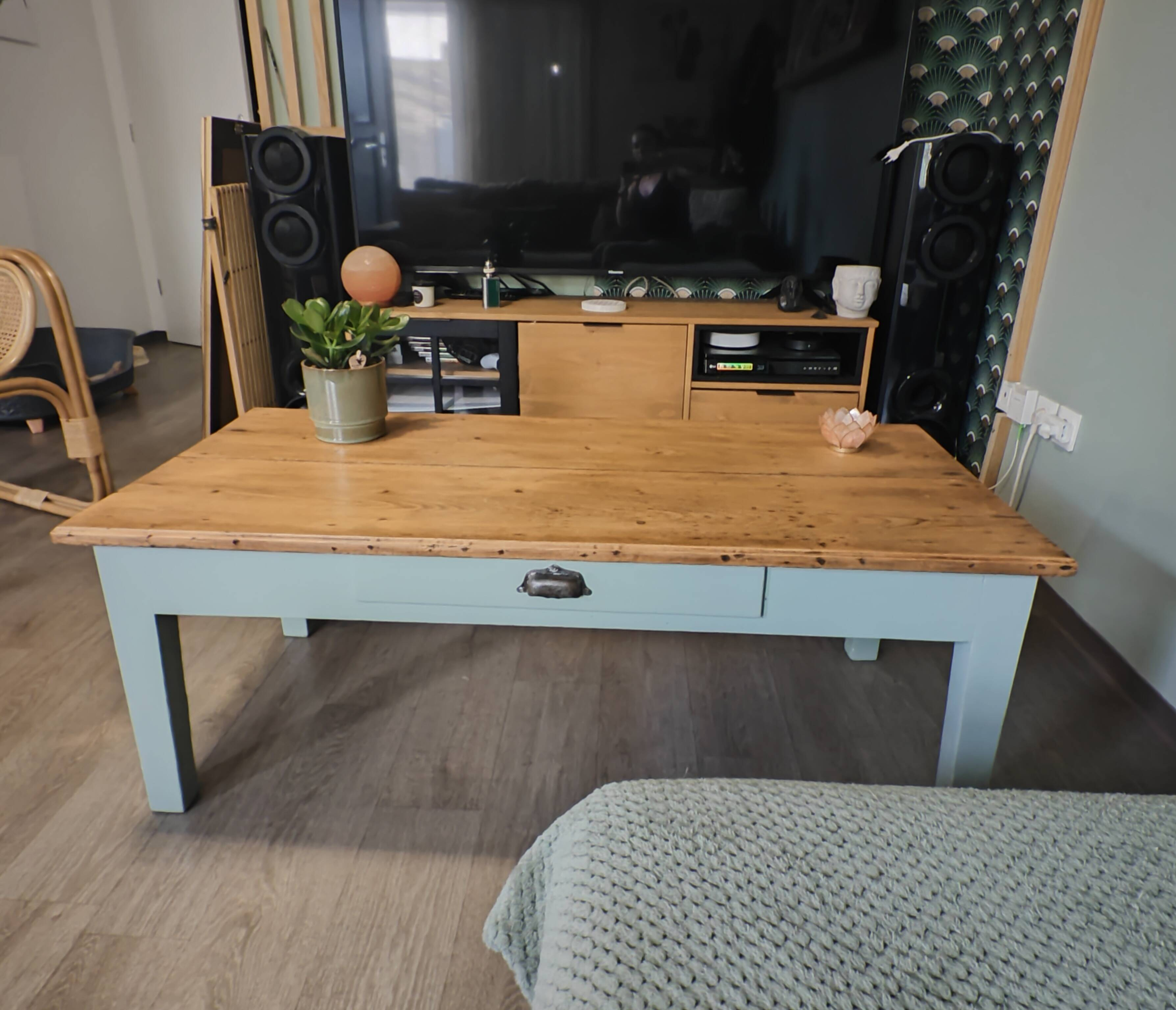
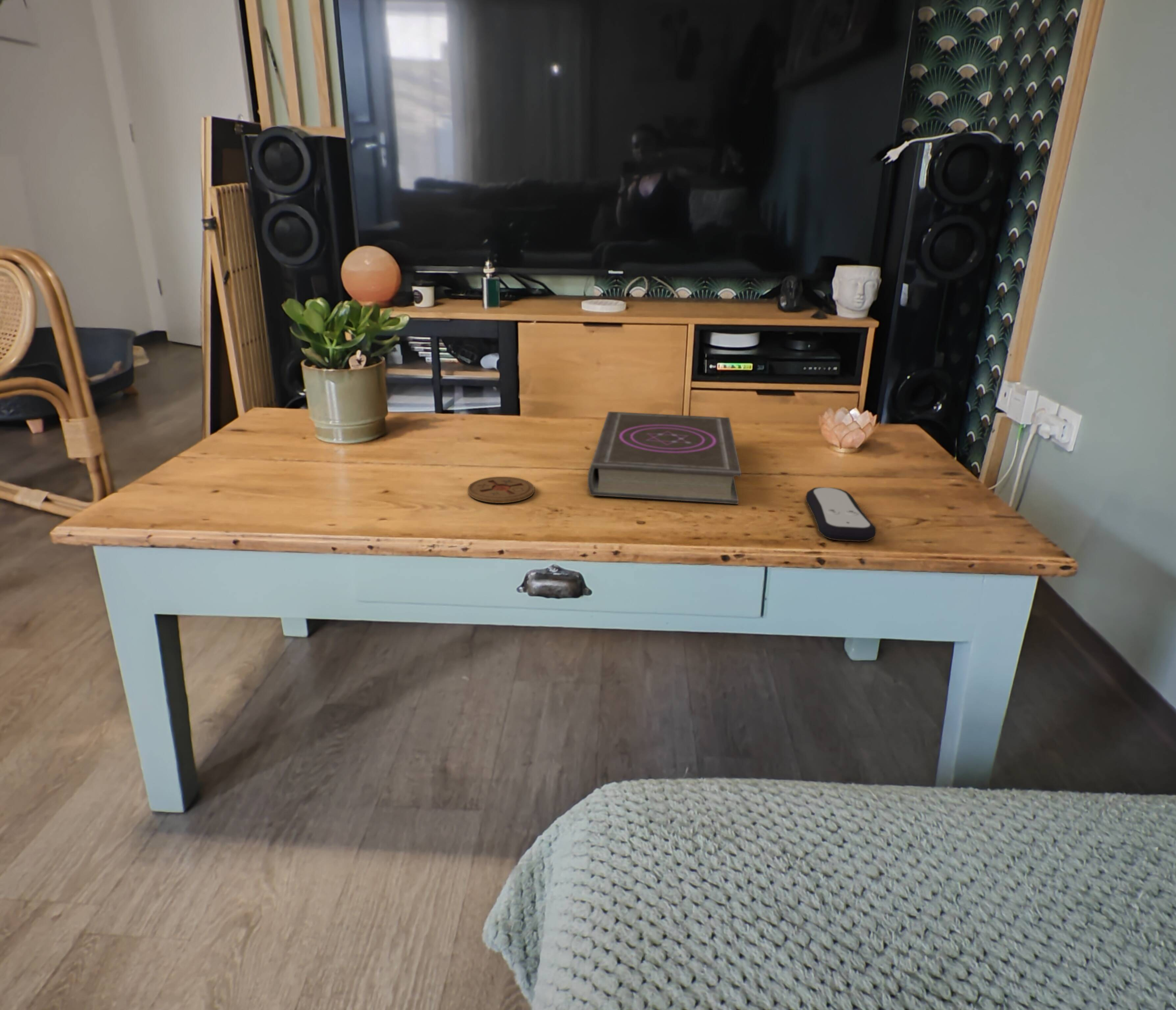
+ book [587,411,742,505]
+ remote control [805,487,876,542]
+ coaster [467,476,535,504]
